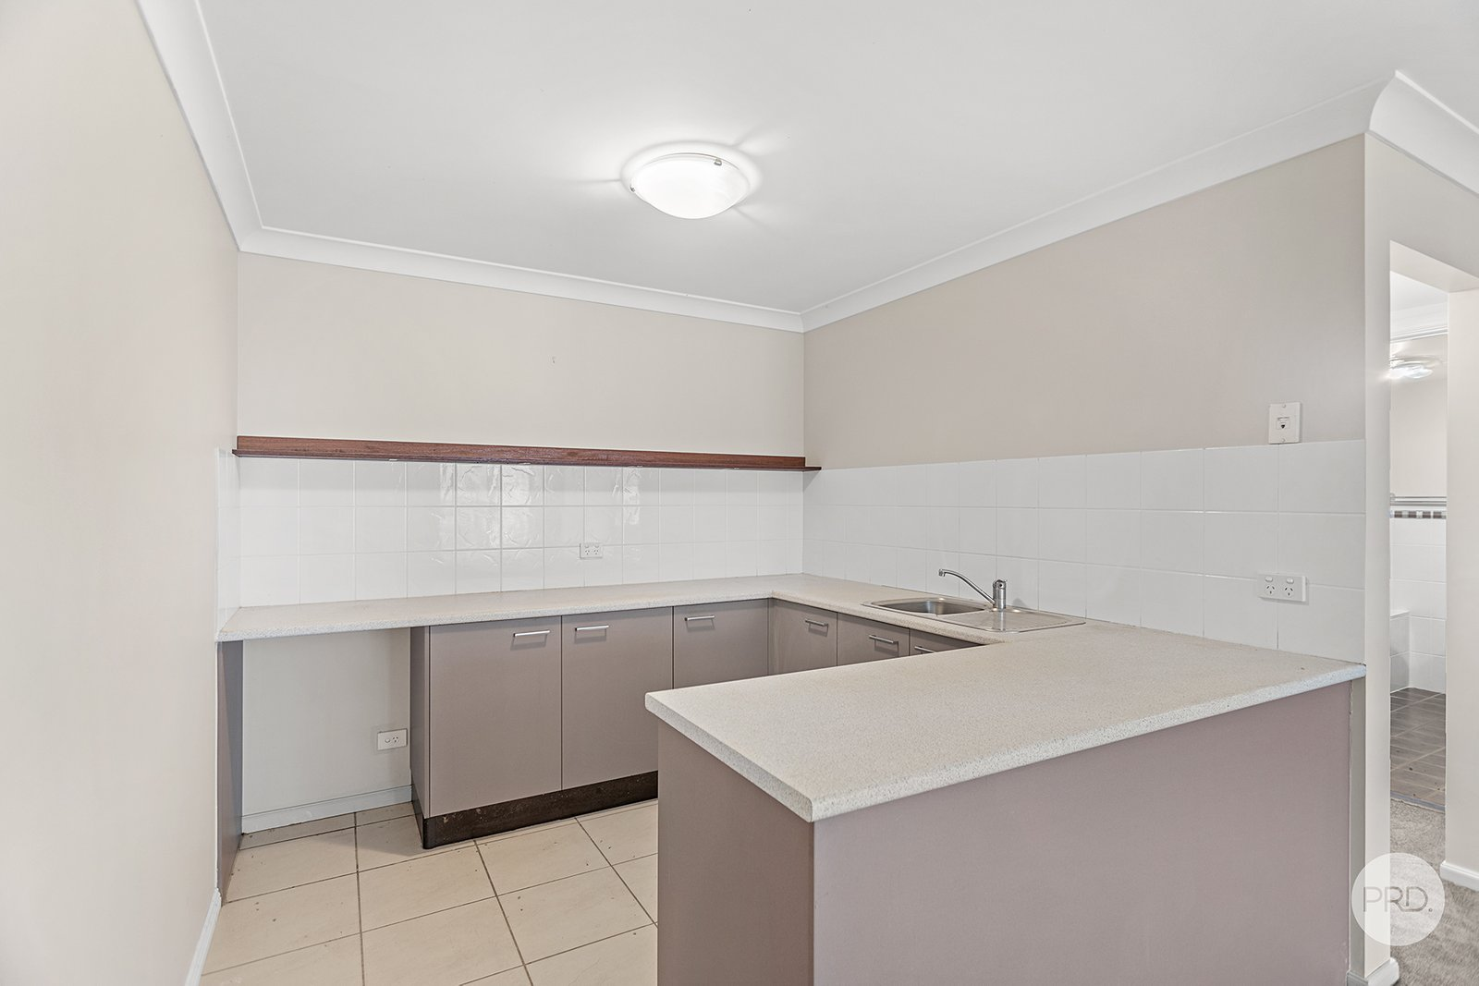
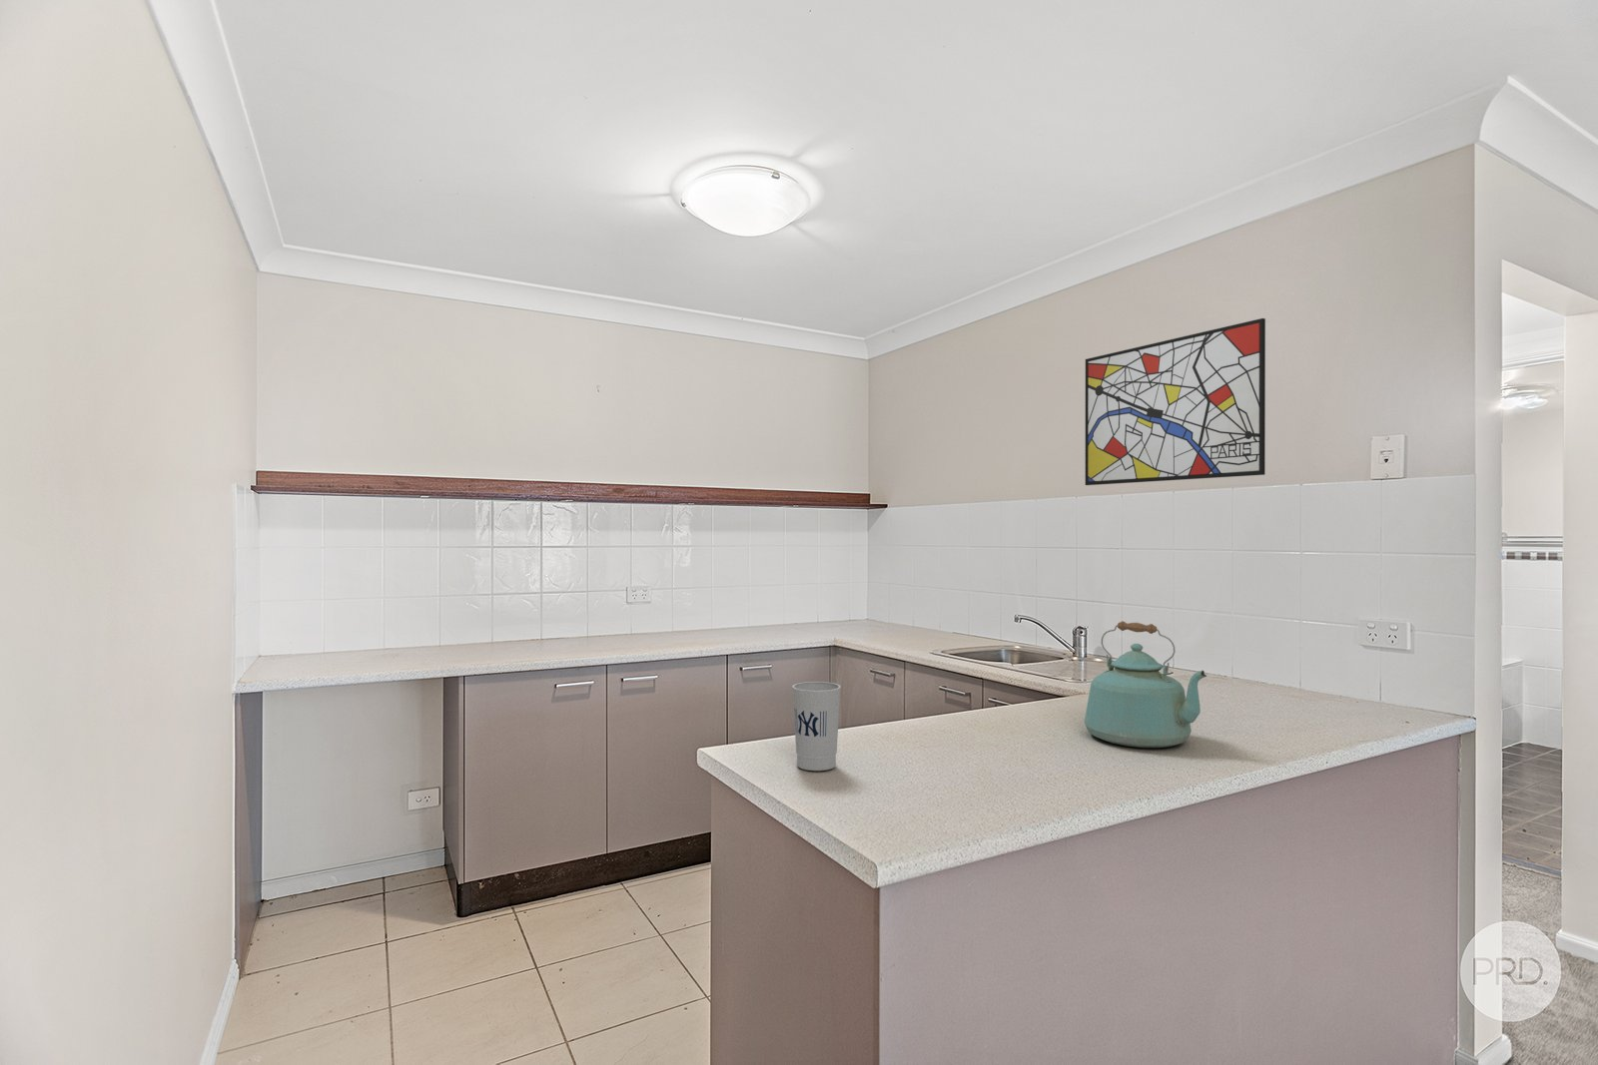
+ kettle [1083,619,1208,749]
+ cup [791,681,842,771]
+ wall art [1084,317,1266,486]
